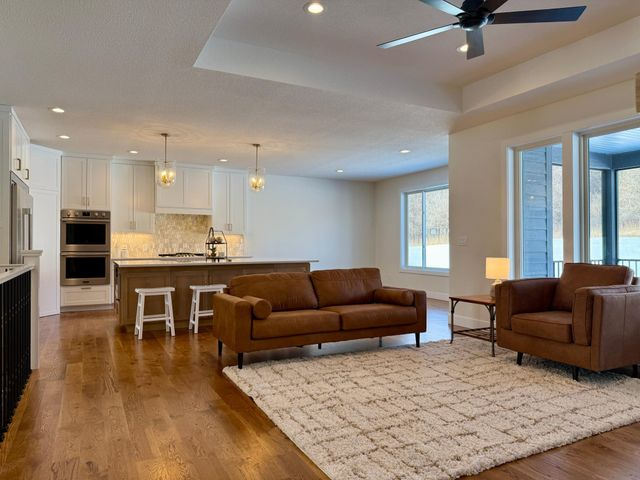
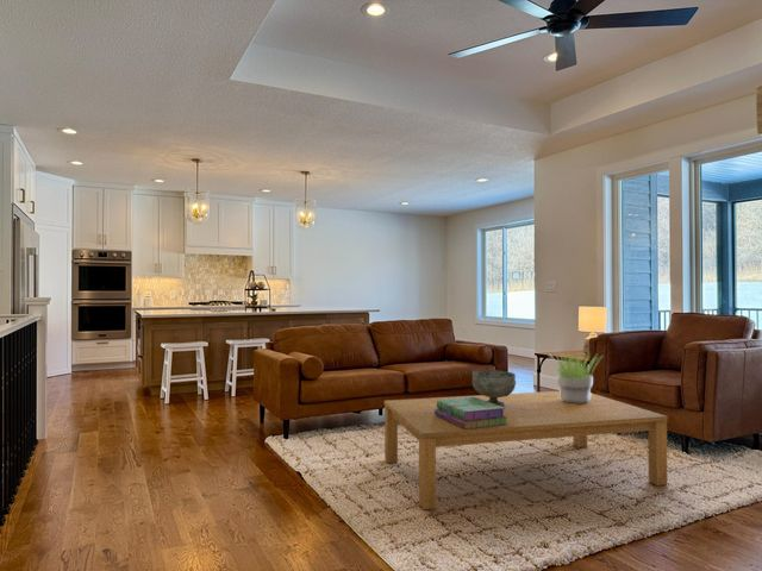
+ stack of books [435,397,507,429]
+ coffee table [383,390,669,512]
+ potted plant [548,350,605,403]
+ decorative bowl [470,369,517,407]
